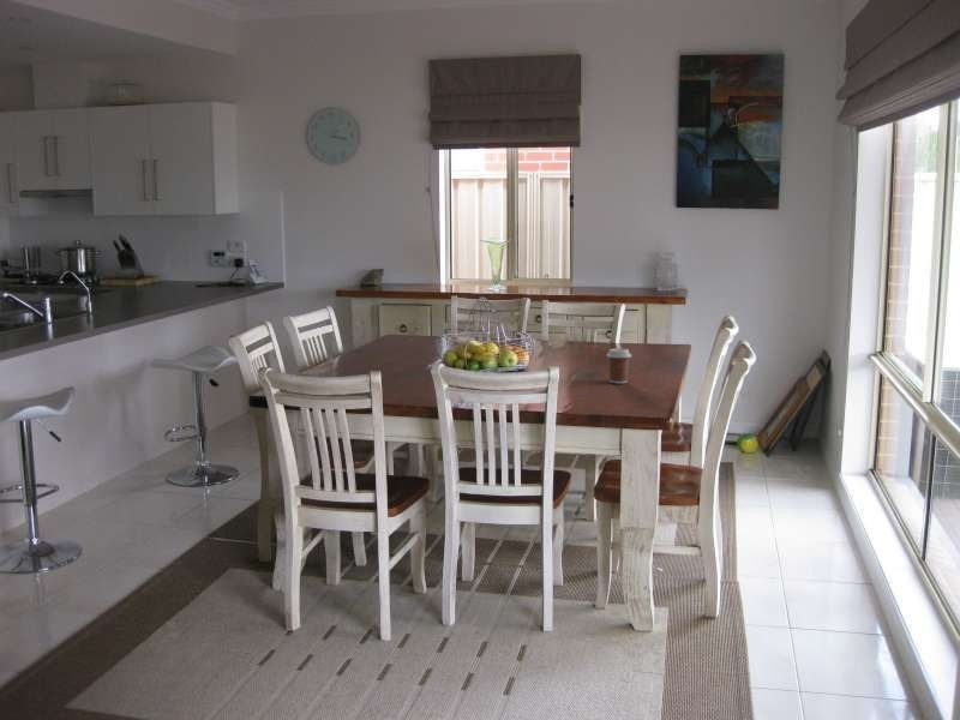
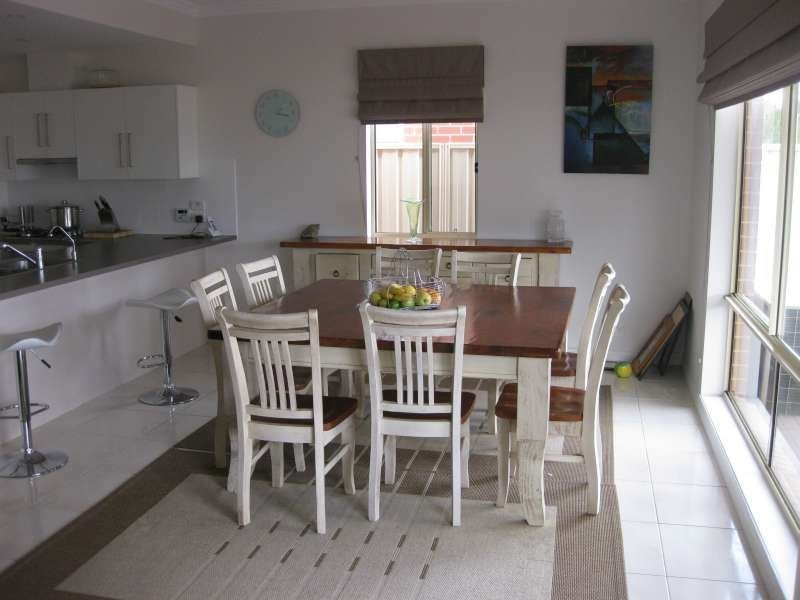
- coffee cup [606,348,632,384]
